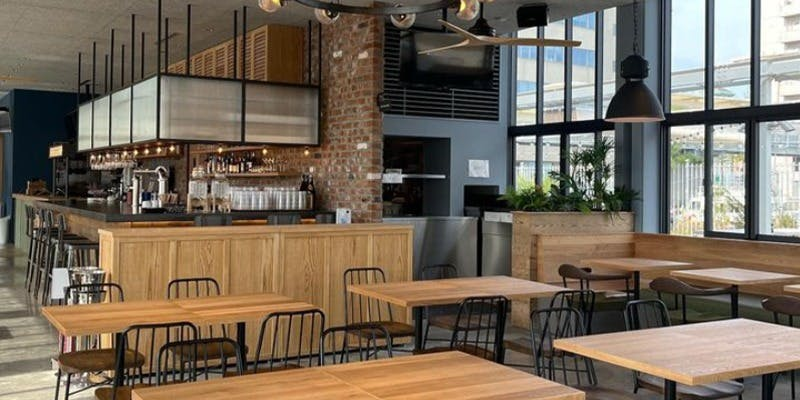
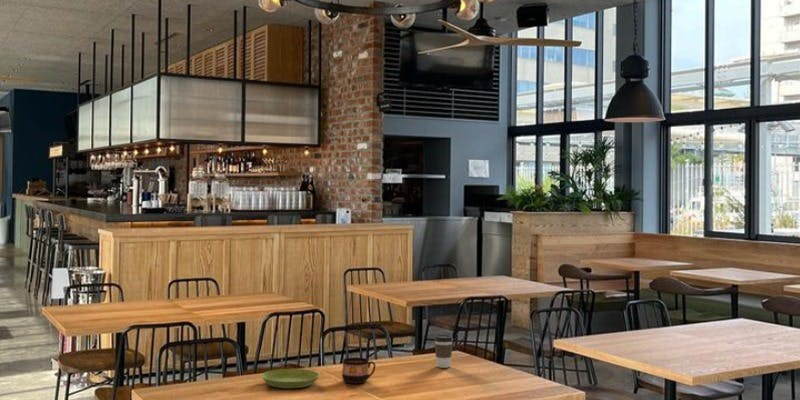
+ saucer [261,368,320,389]
+ coffee cup [433,334,454,369]
+ cup [341,356,377,384]
